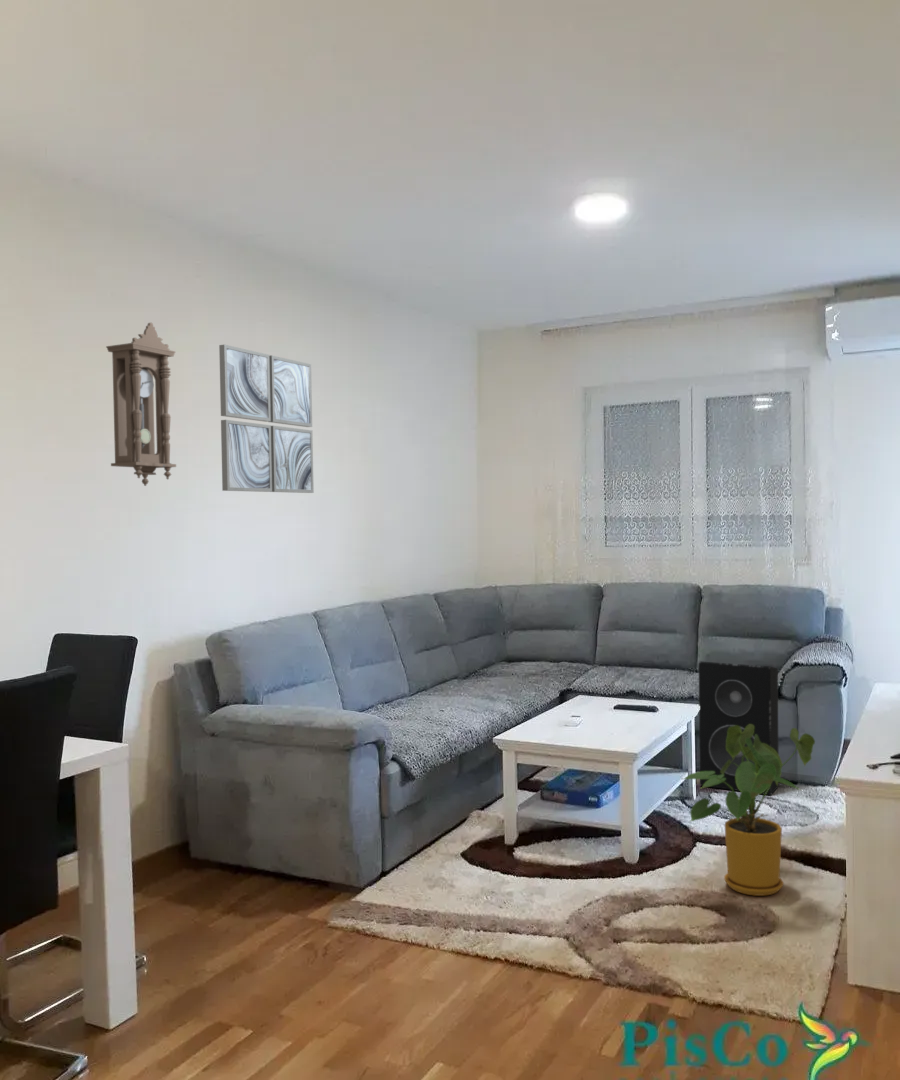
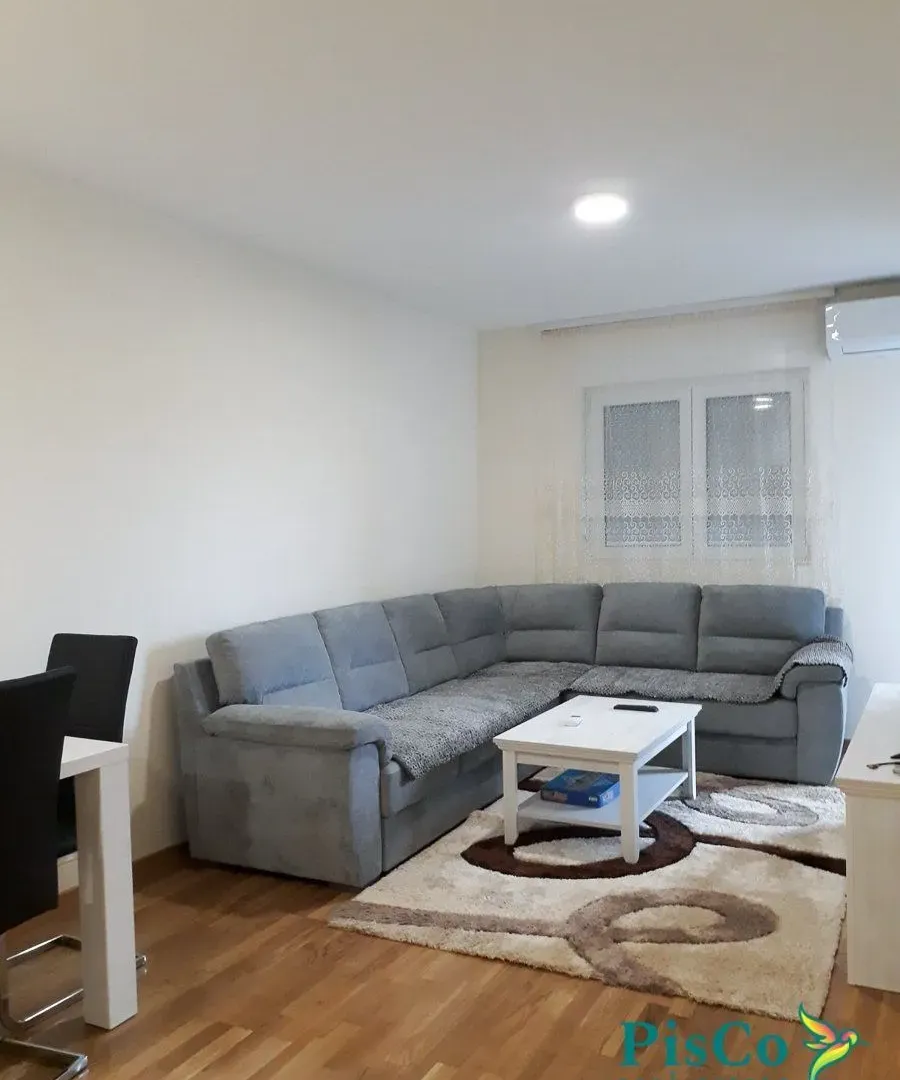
- pendulum clock [105,322,177,487]
- speaker [698,660,780,796]
- wall art [218,344,315,494]
- house plant [682,724,816,897]
